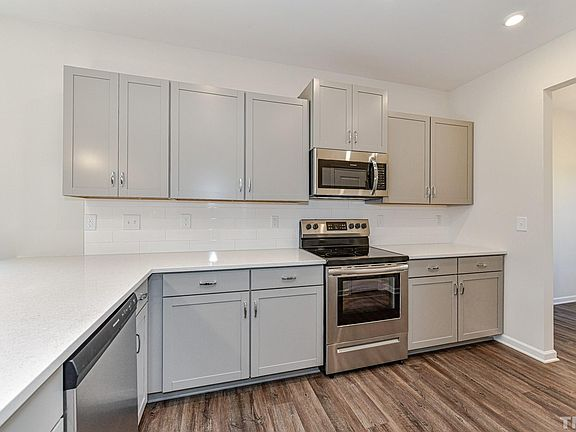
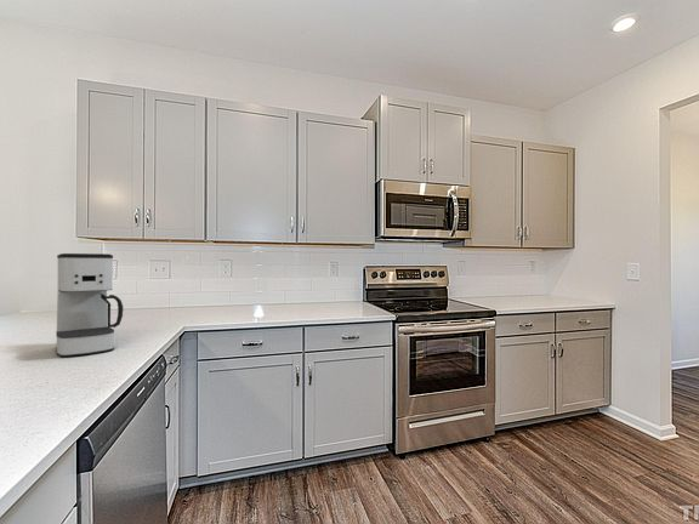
+ coffee maker [55,252,124,358]
